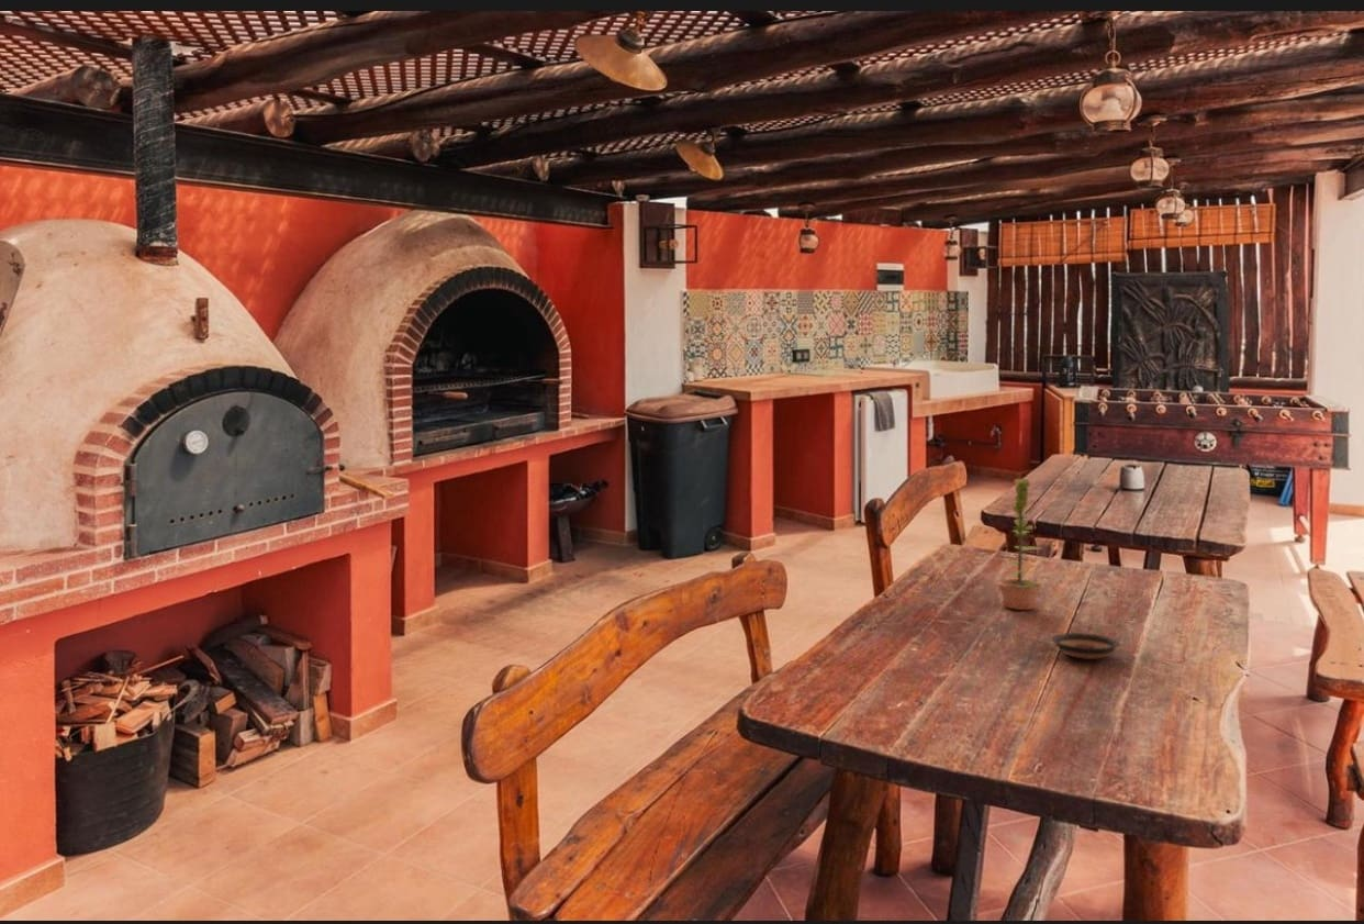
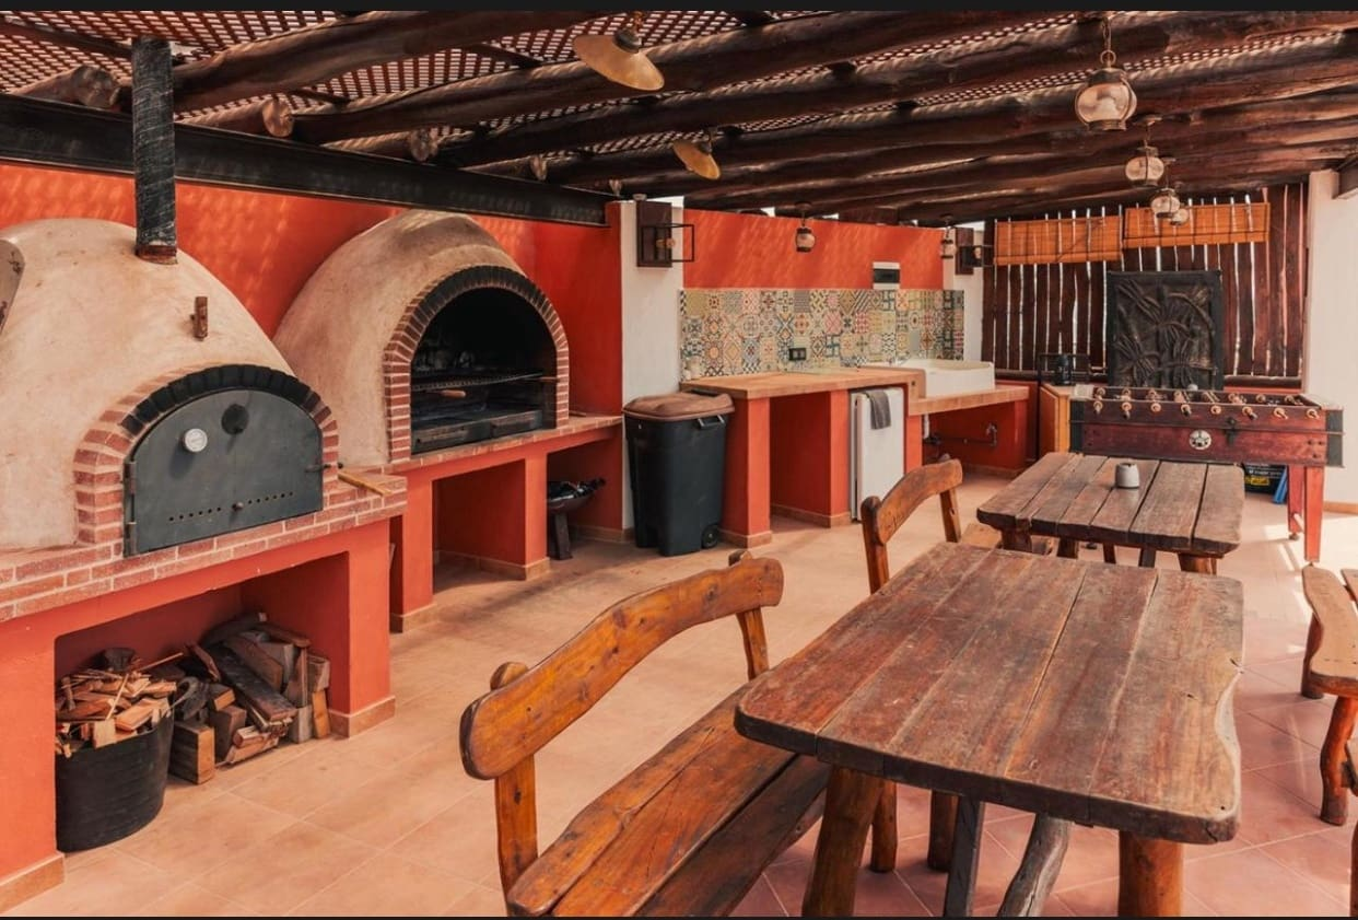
- saucer [1050,632,1120,660]
- plant [997,478,1043,611]
